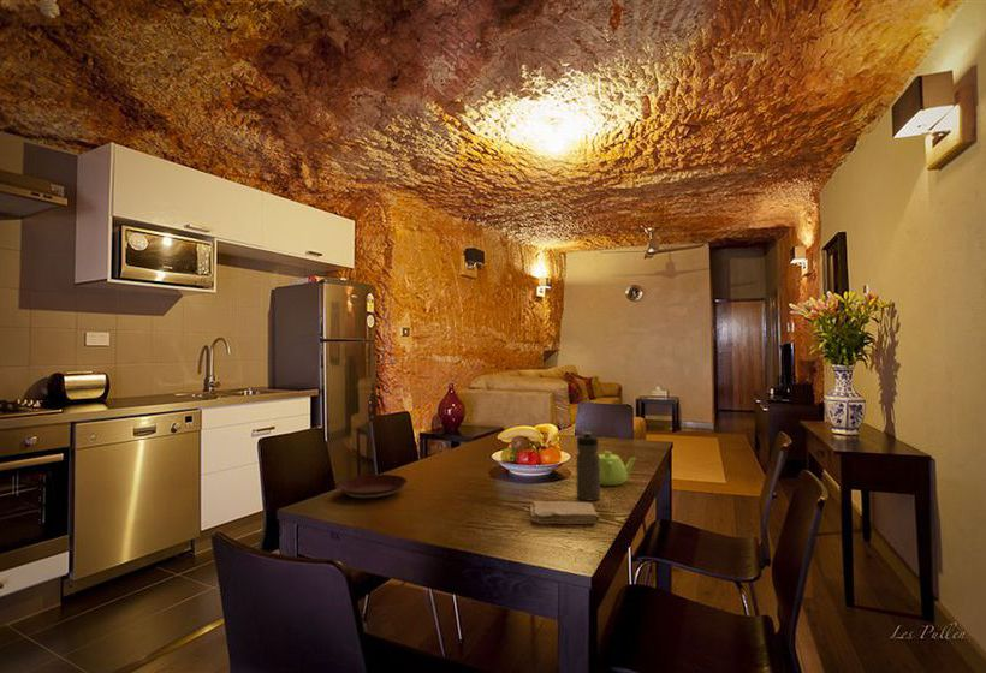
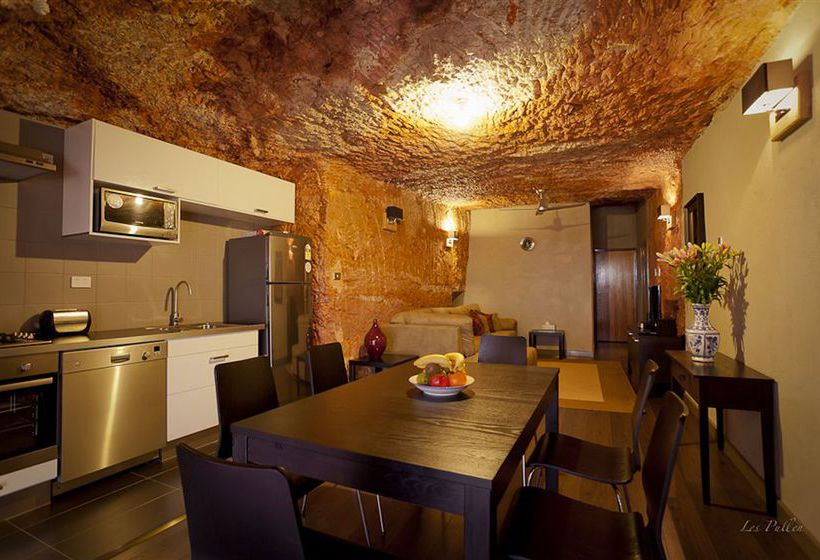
- plate [337,474,409,500]
- washcloth [529,500,601,525]
- water bottle [575,430,601,501]
- teapot [598,451,636,487]
